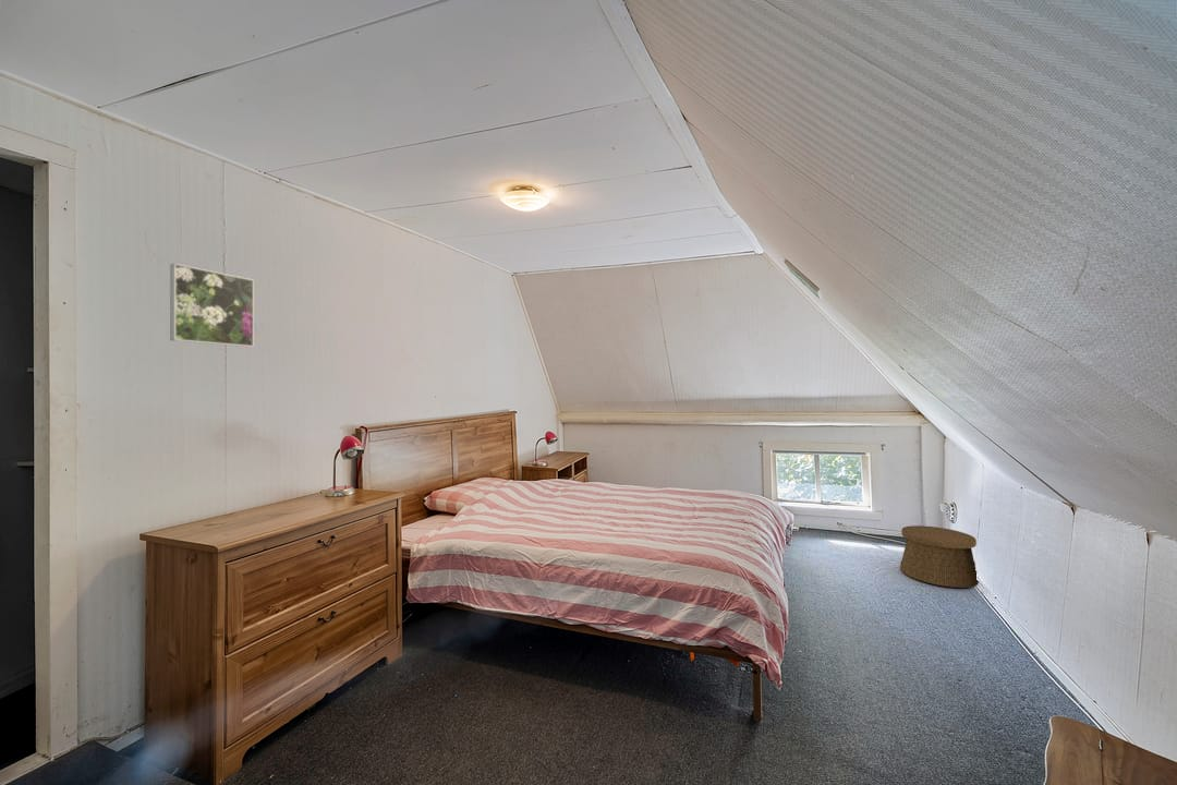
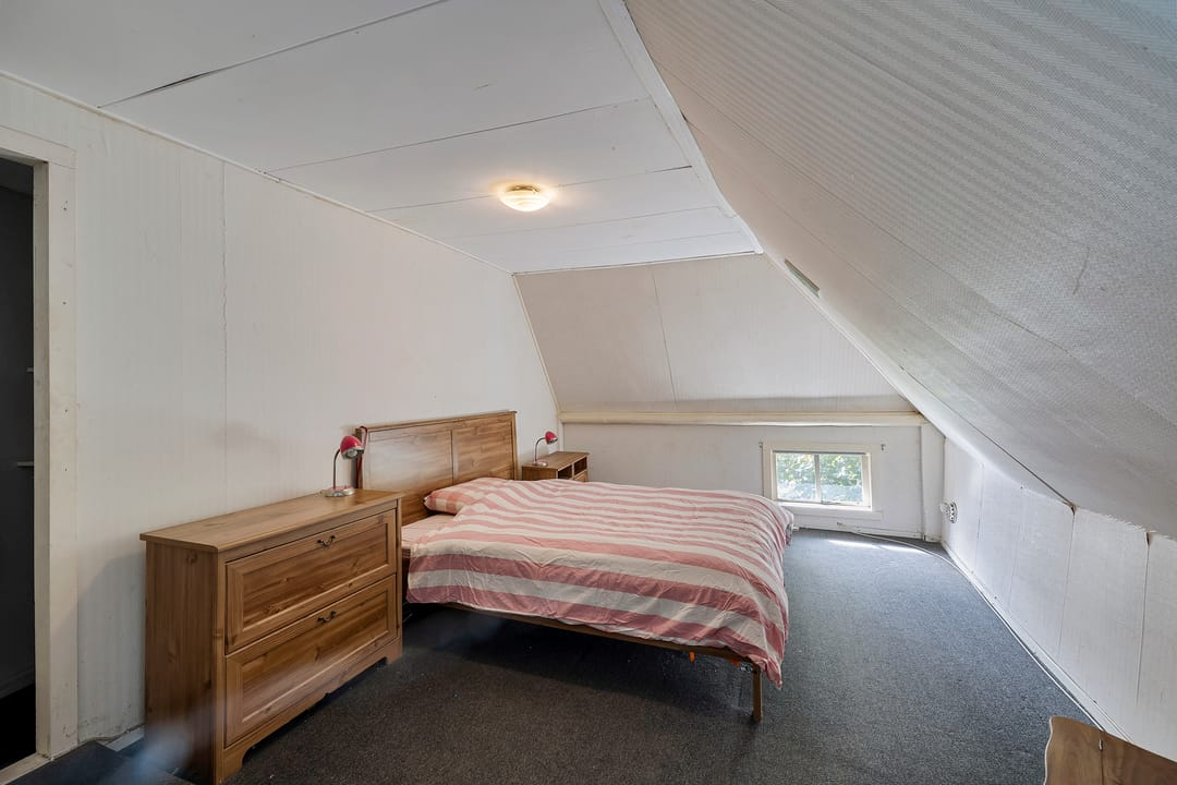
- basket [899,524,980,589]
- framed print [169,263,255,348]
